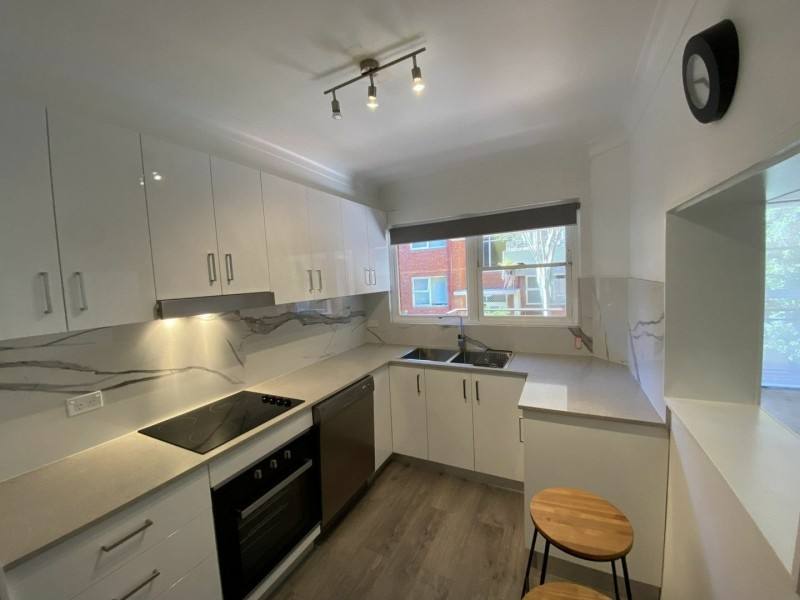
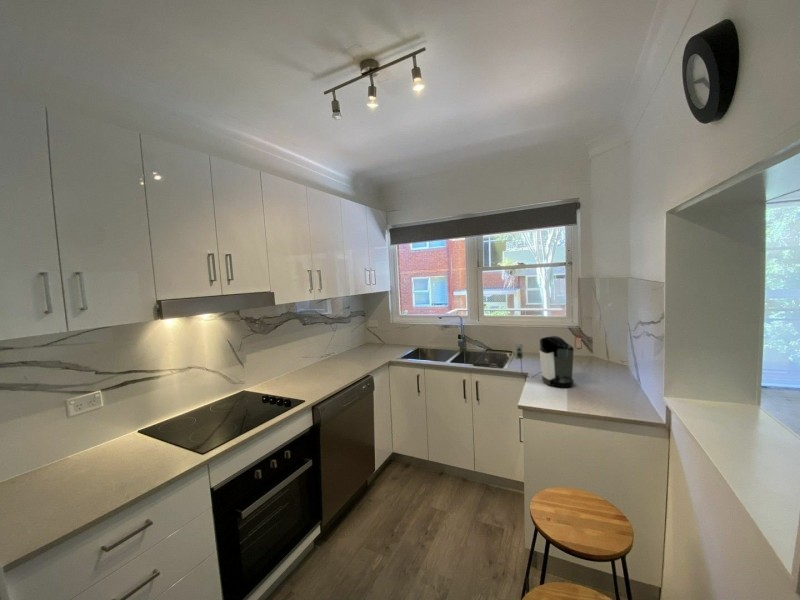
+ coffee maker [514,335,575,389]
